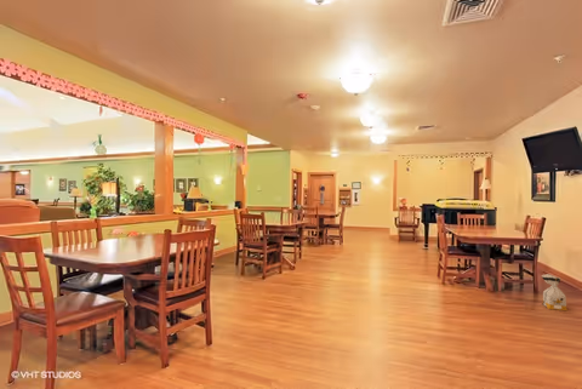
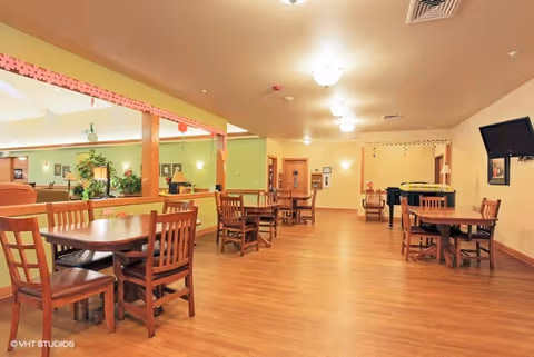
- bag [541,273,567,311]
